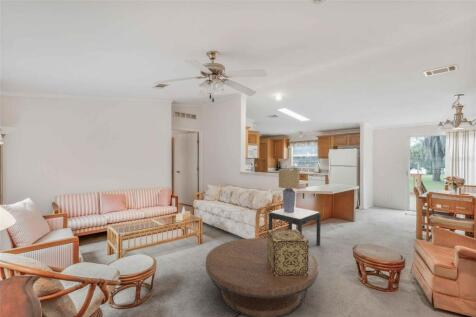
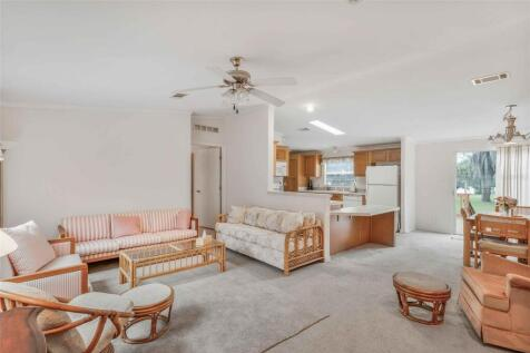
- side table [268,206,322,246]
- lamp [278,168,301,213]
- coffee table [205,237,319,317]
- decorative box [266,229,309,276]
